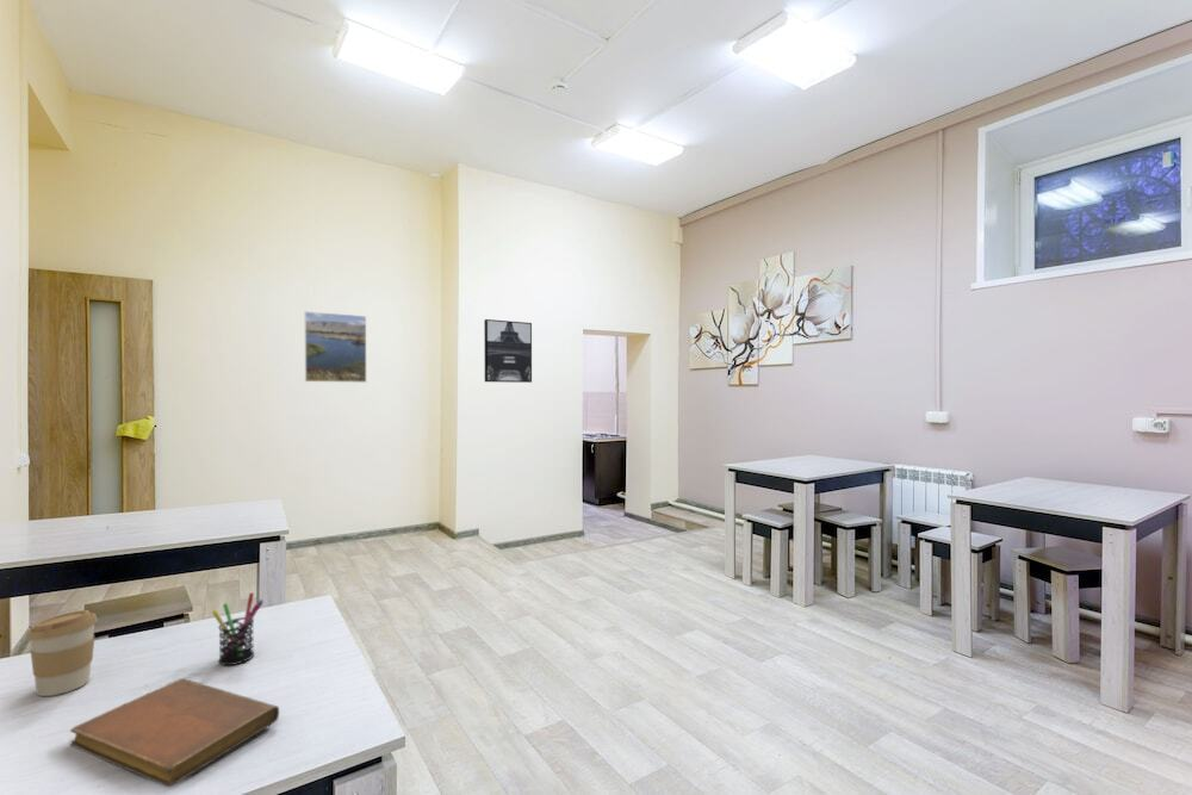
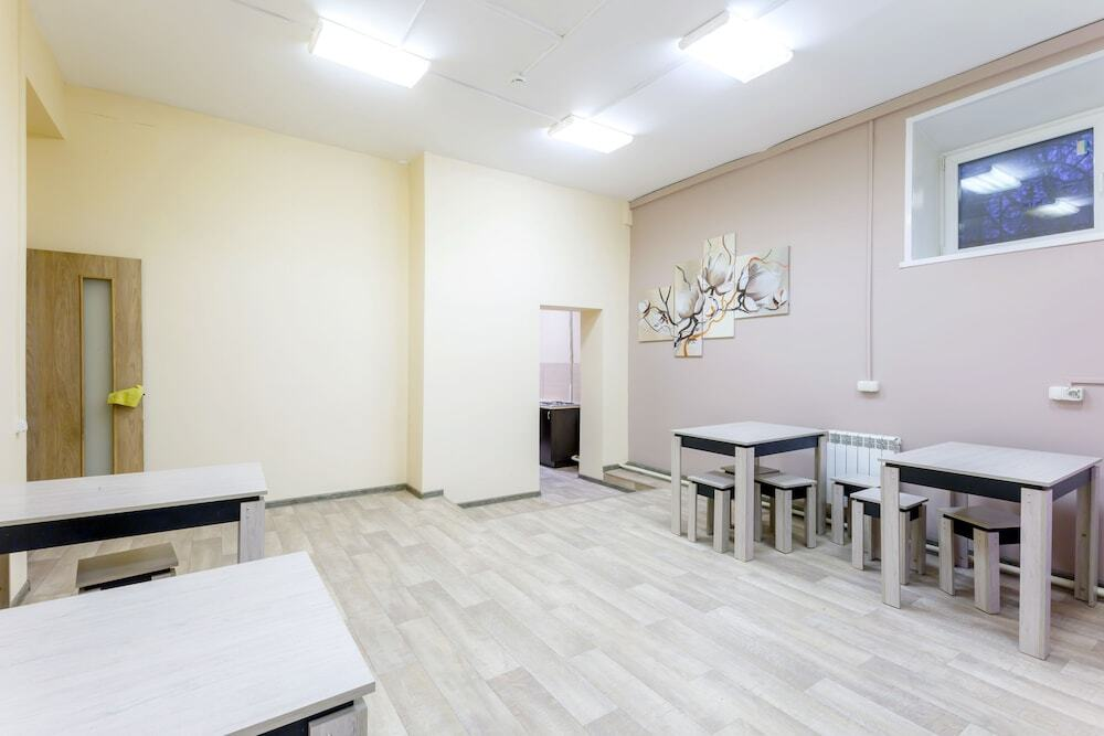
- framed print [304,311,367,384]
- wall art [483,318,533,384]
- coffee cup [25,609,99,697]
- pen holder [211,591,265,666]
- notebook [69,678,280,788]
